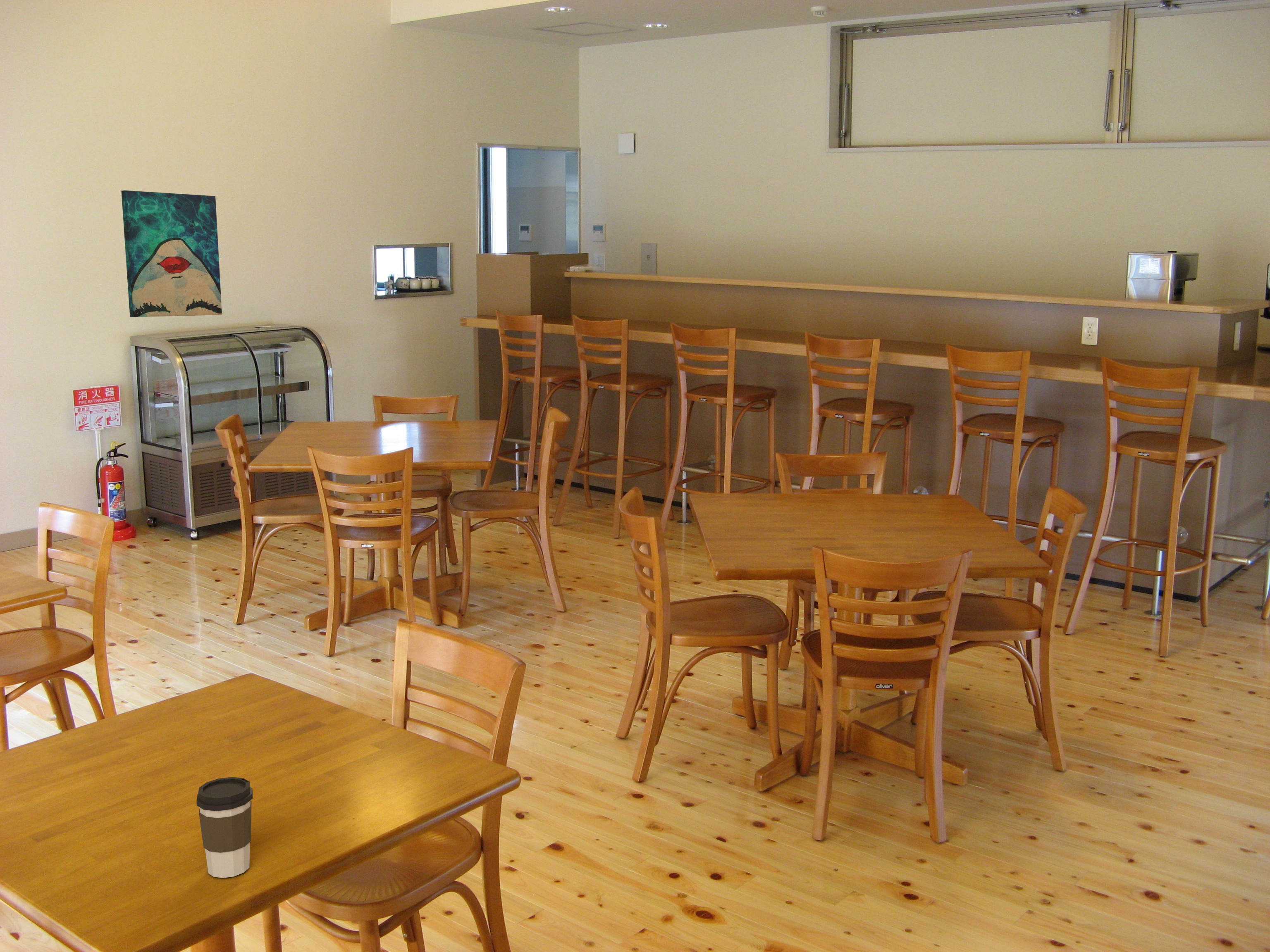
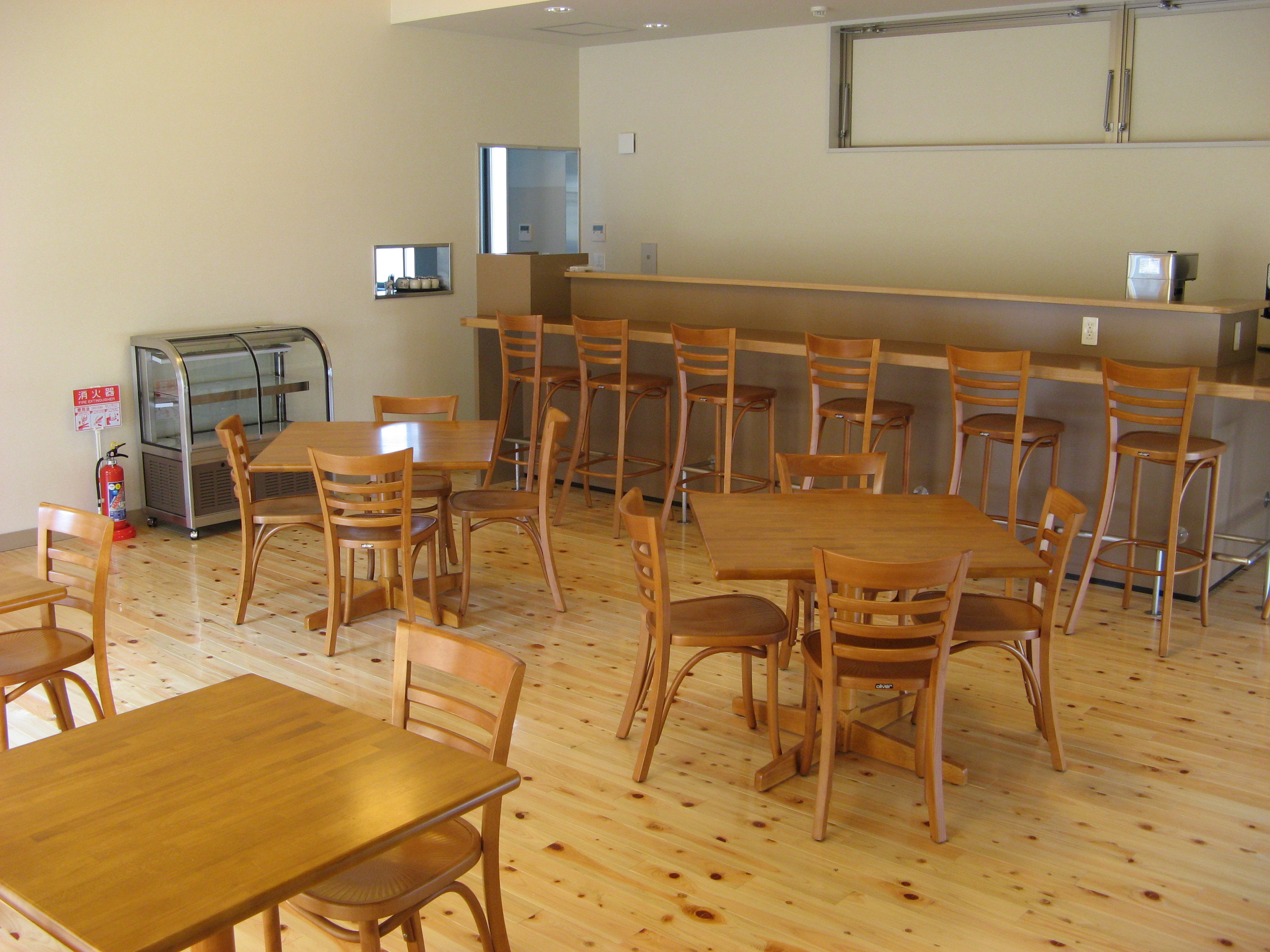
- wall art [121,190,222,317]
- coffee cup [196,776,253,878]
